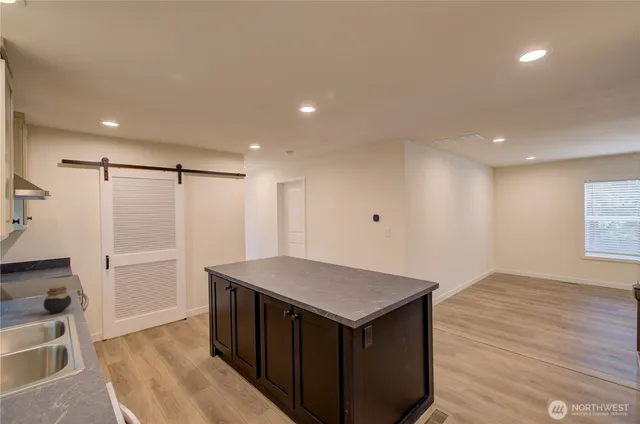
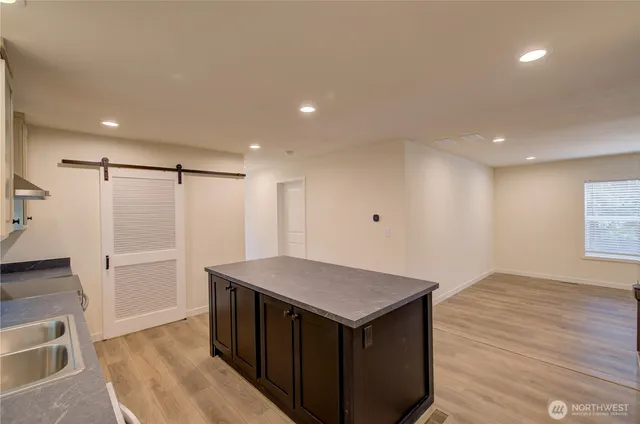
- jar [43,284,72,313]
